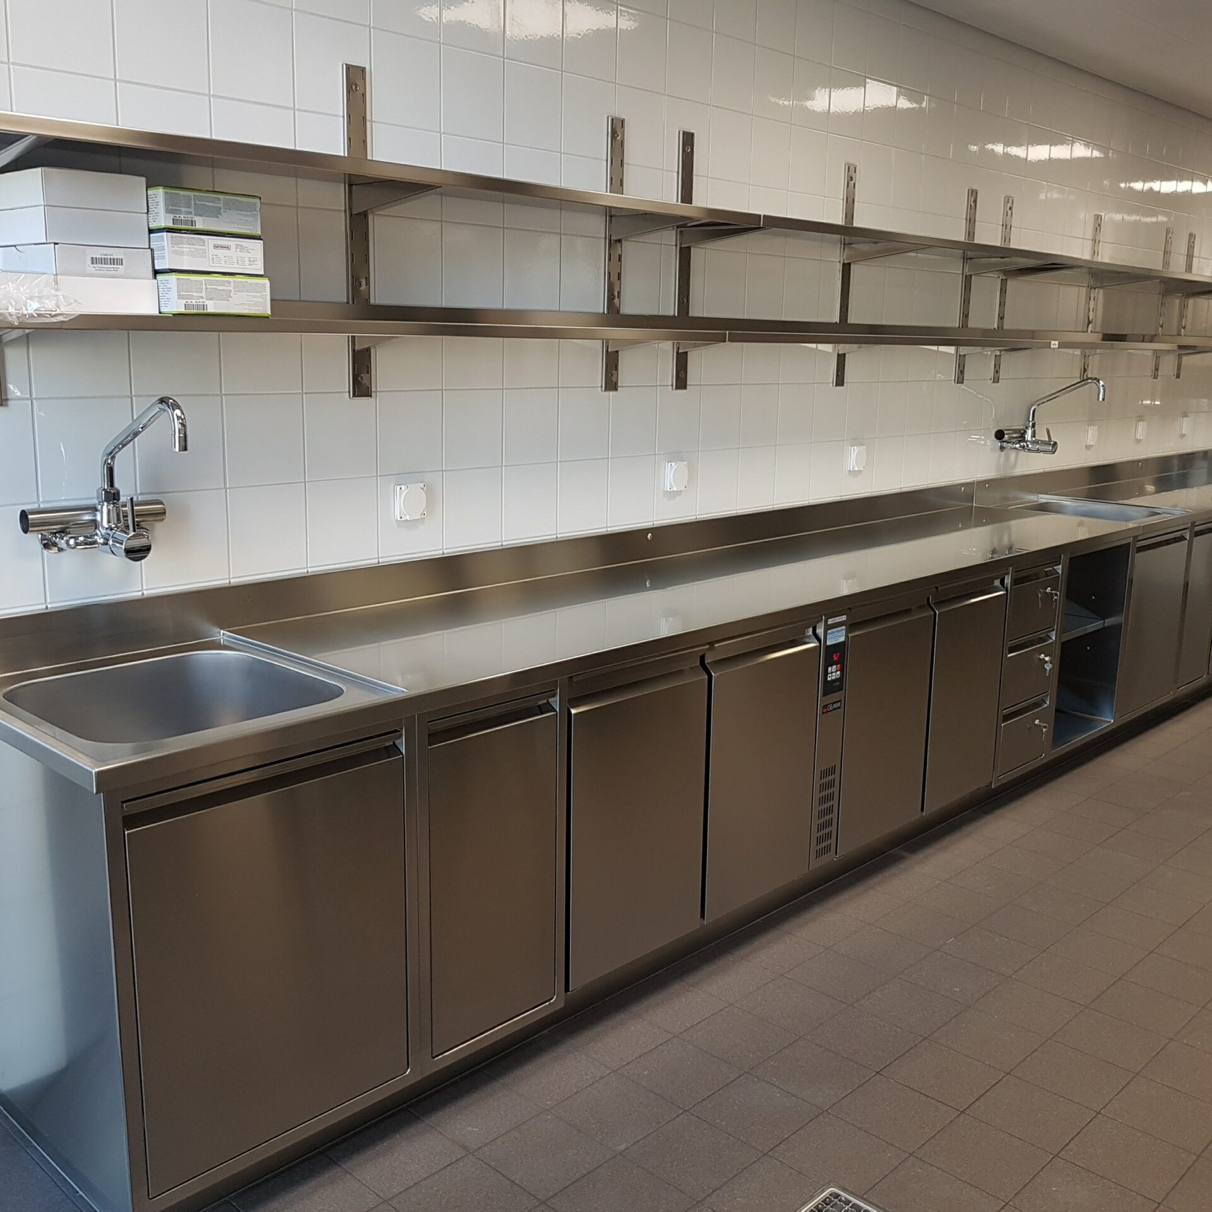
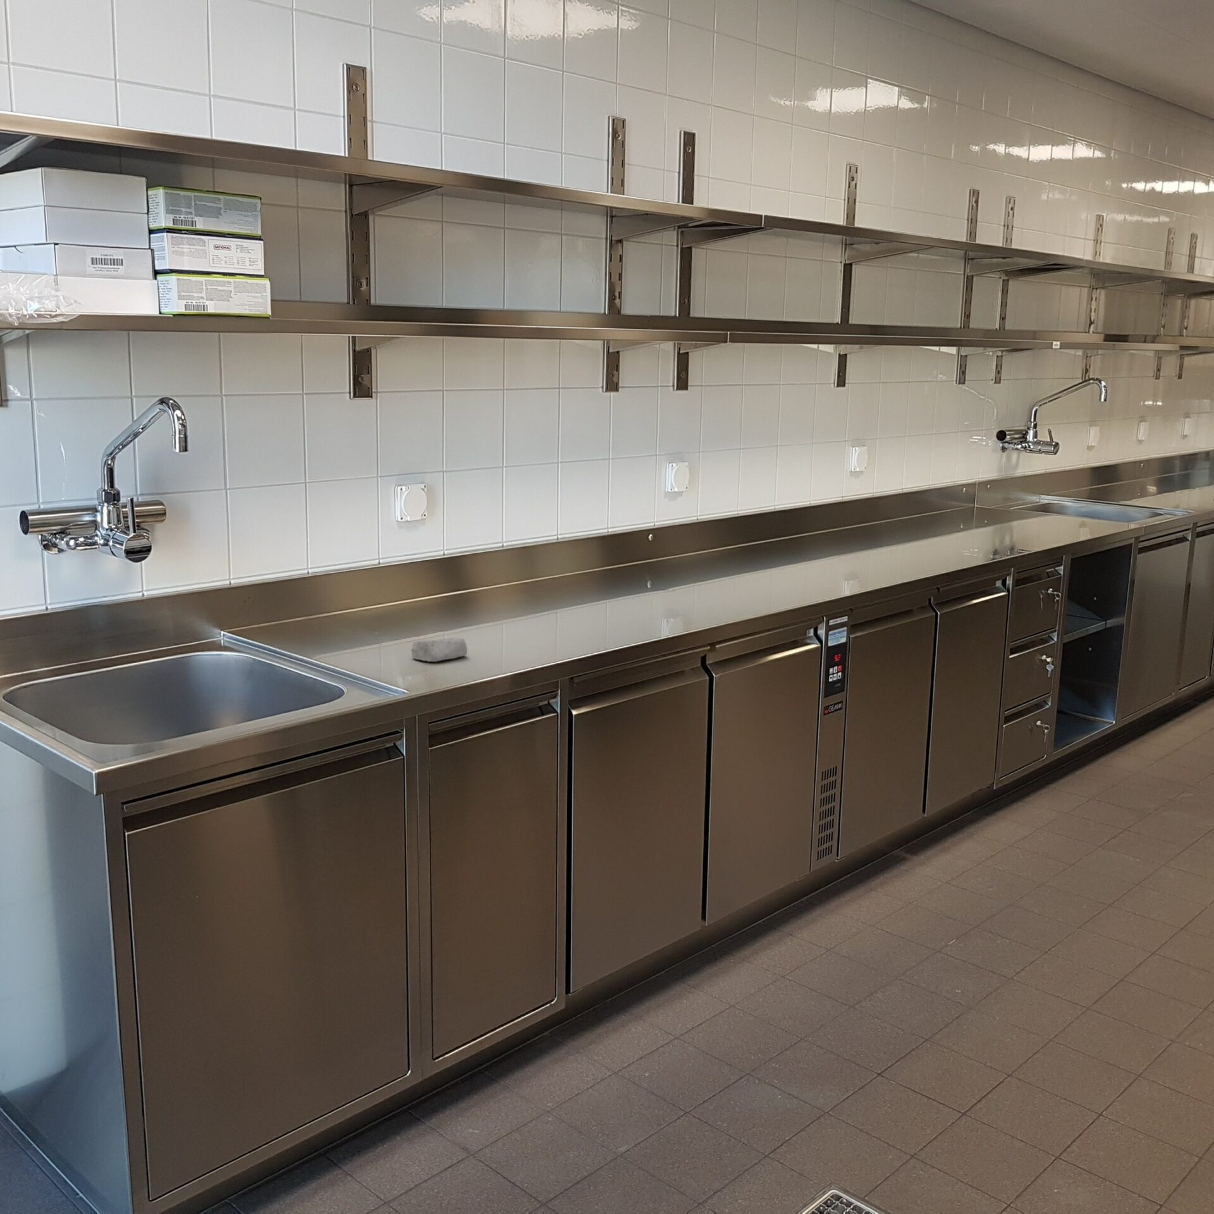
+ soap bar [410,637,468,663]
